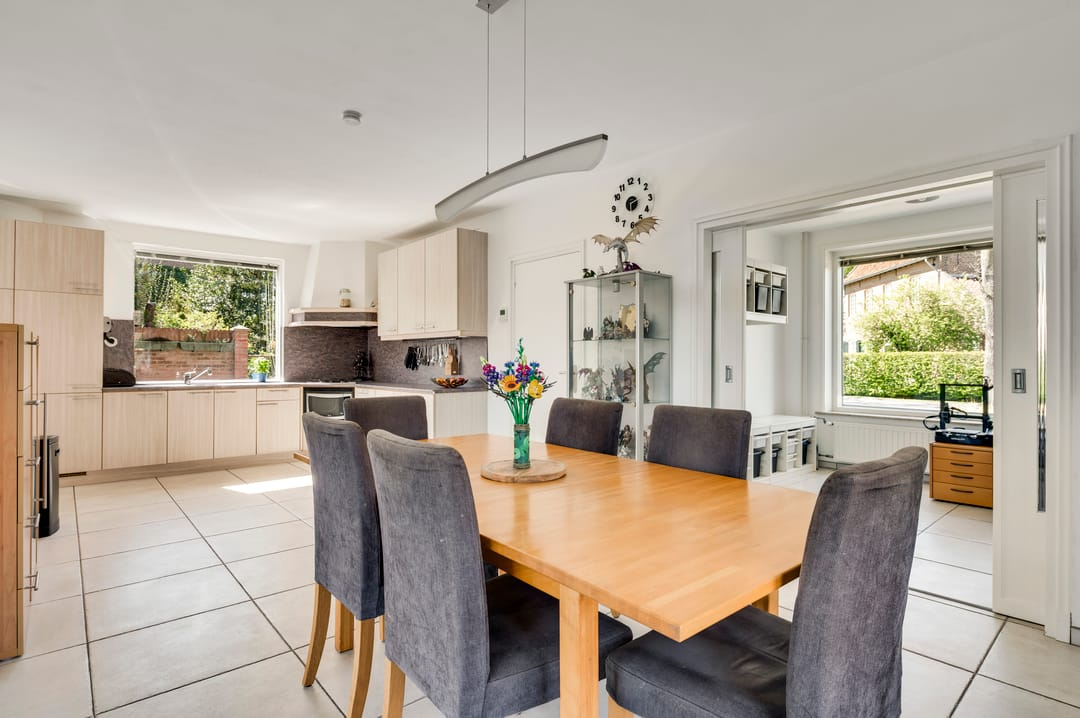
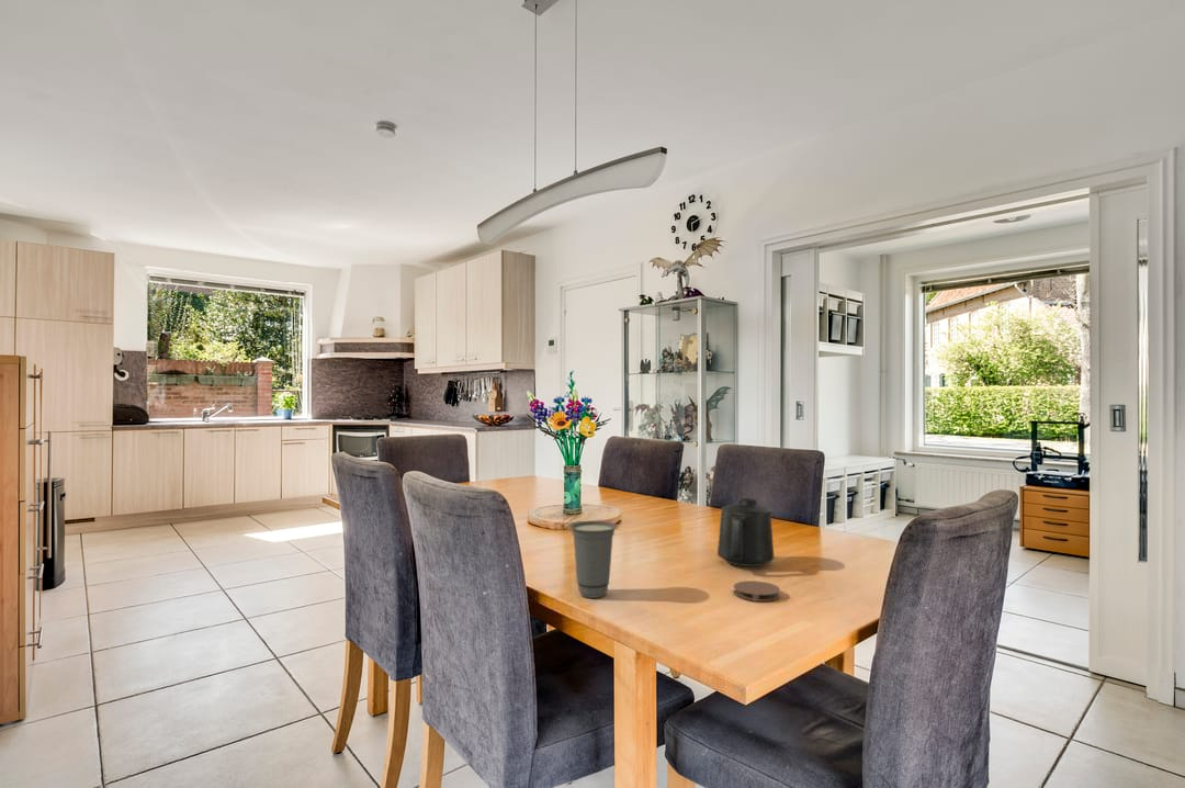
+ coaster [732,579,781,603]
+ mug [716,497,775,567]
+ cup [567,520,619,599]
